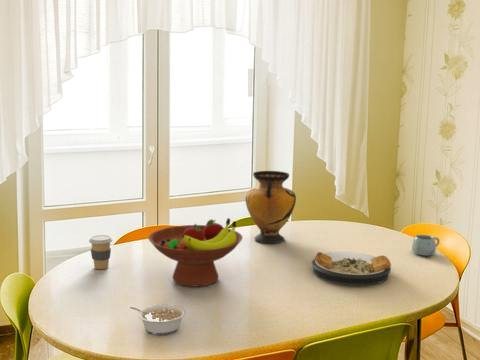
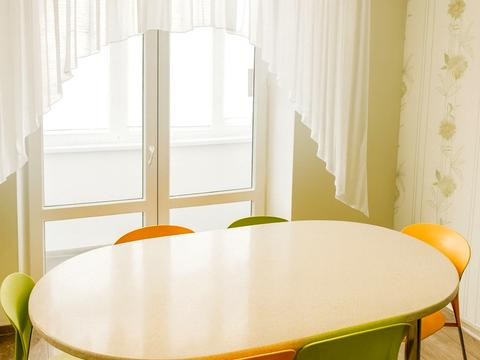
- fruit bowl [148,217,243,288]
- vase [244,170,297,244]
- plate [311,251,392,286]
- coffee cup [88,234,113,270]
- legume [129,303,187,336]
- mug [411,234,441,257]
